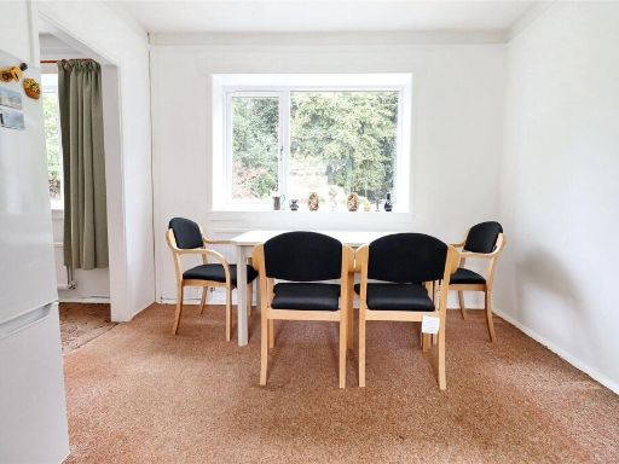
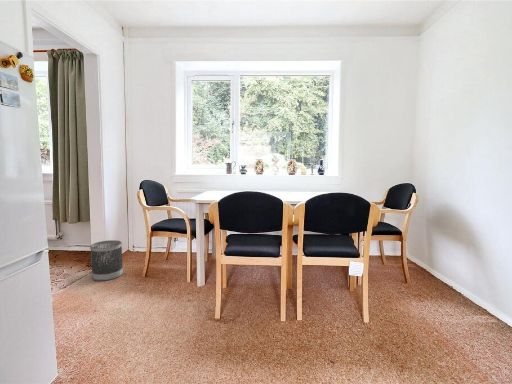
+ wastebasket [89,239,124,282]
